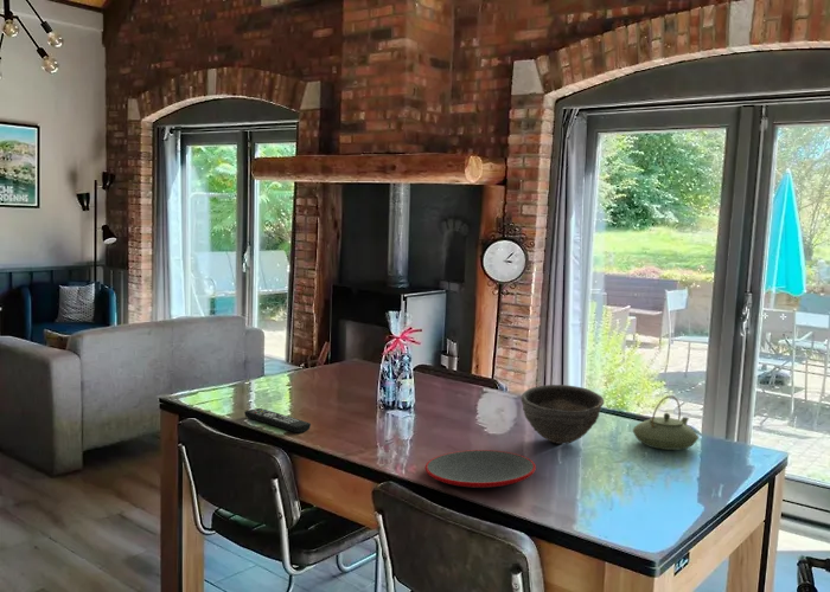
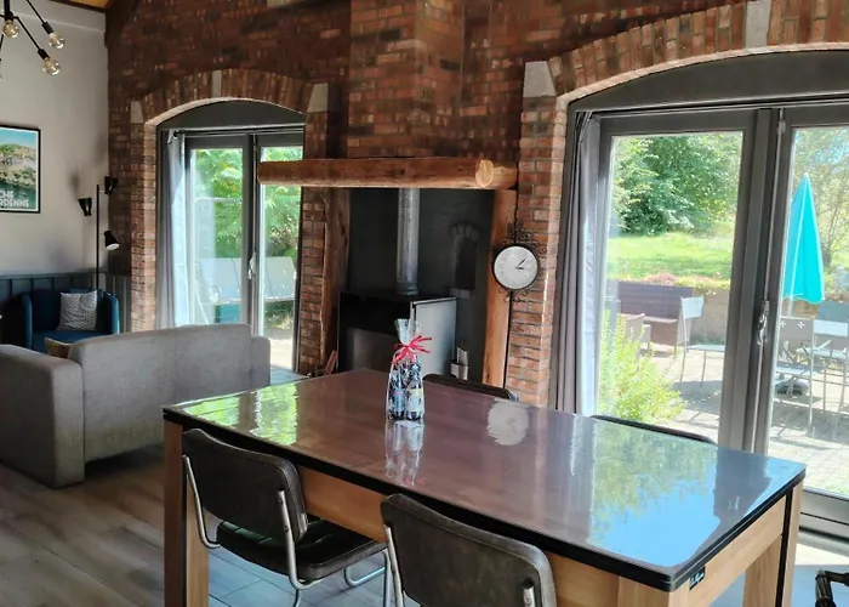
- plate [424,449,537,489]
- bowl [521,384,605,445]
- teapot [632,394,700,451]
- remote control [243,407,312,433]
